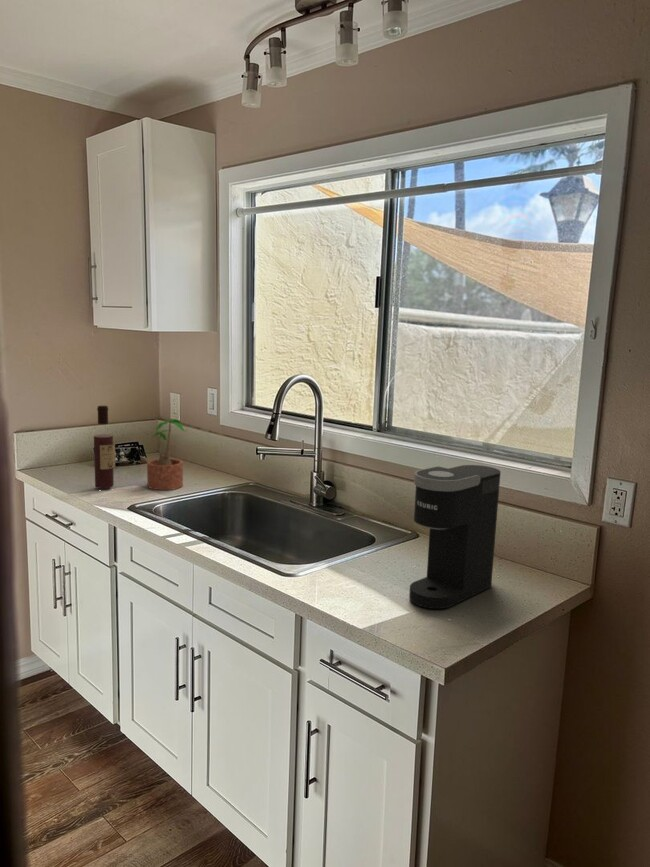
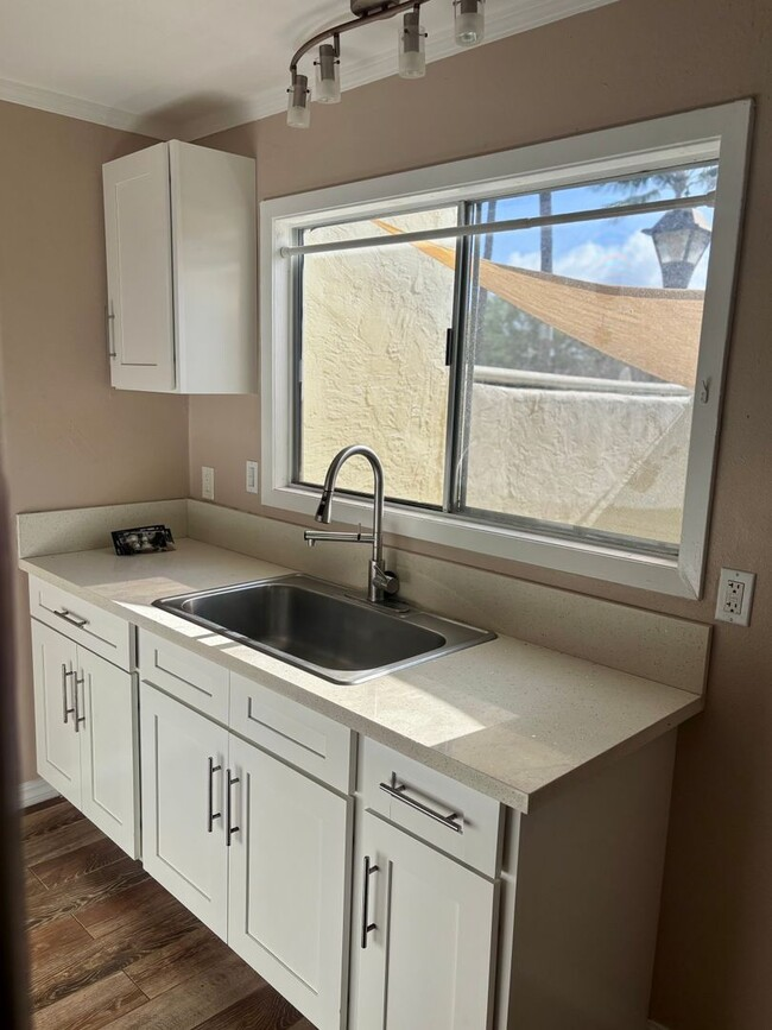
- coffee maker [408,464,502,610]
- potted plant [146,418,189,491]
- wine bottle [93,405,116,489]
